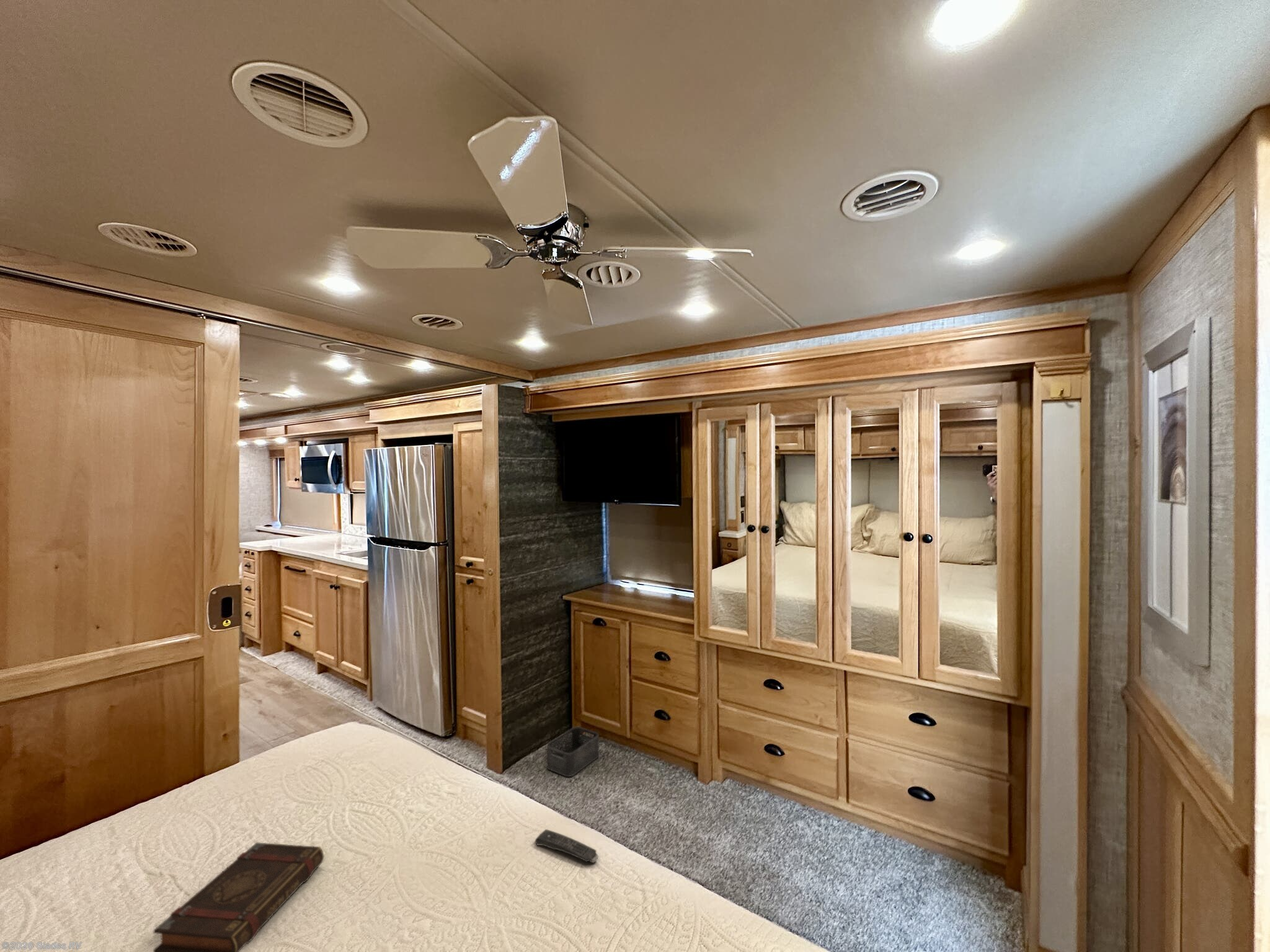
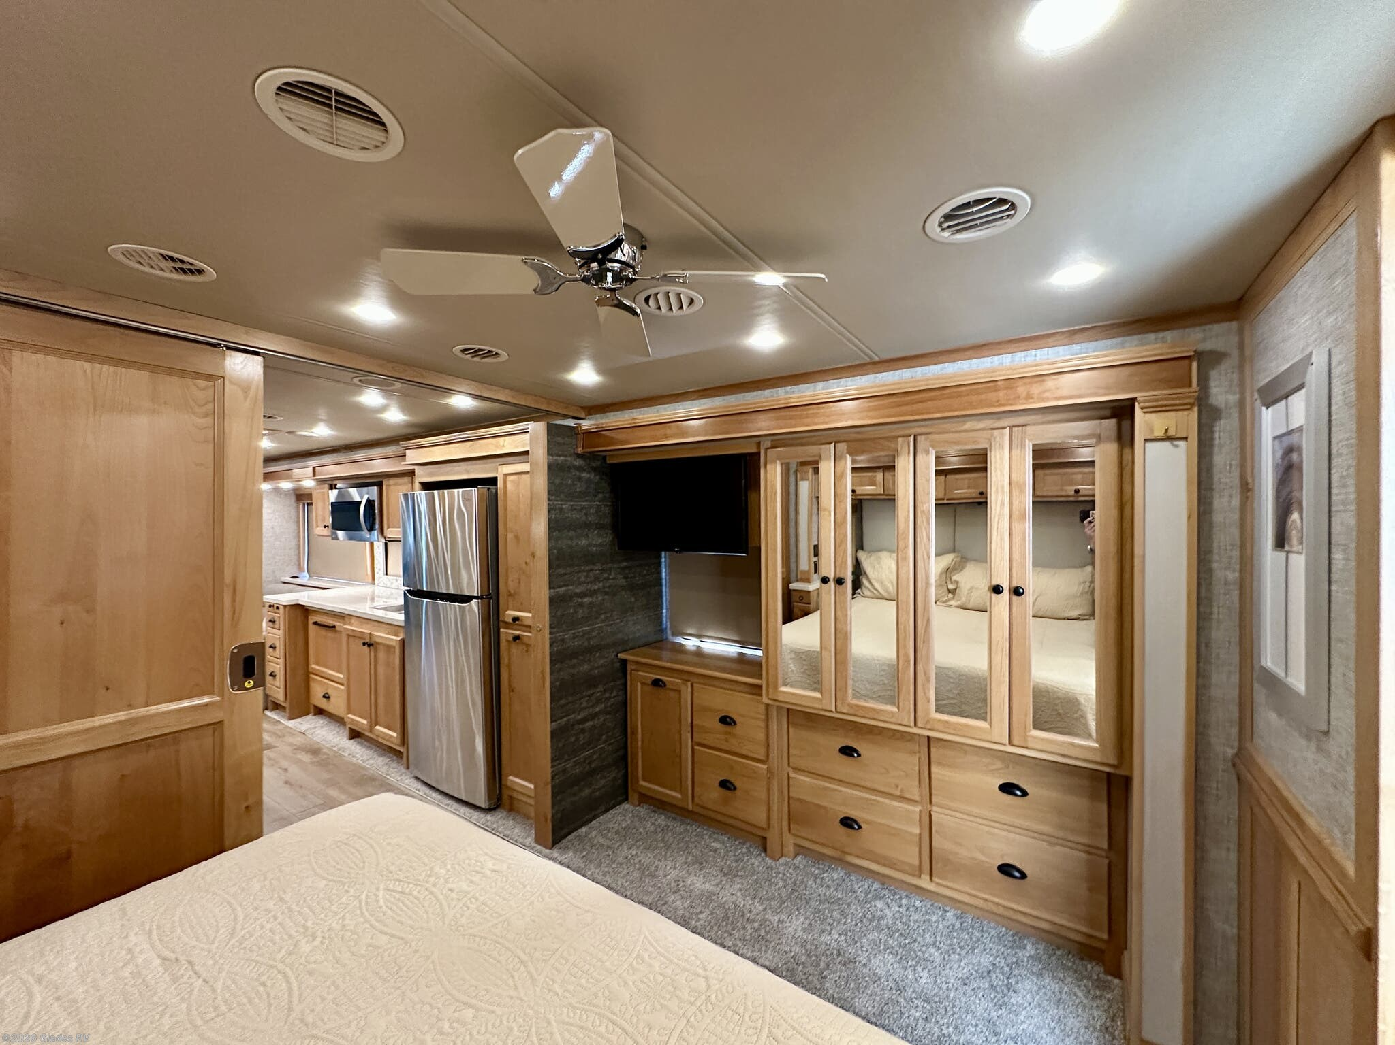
- storage bin [546,726,599,777]
- book [153,842,324,952]
- remote control [535,829,599,863]
